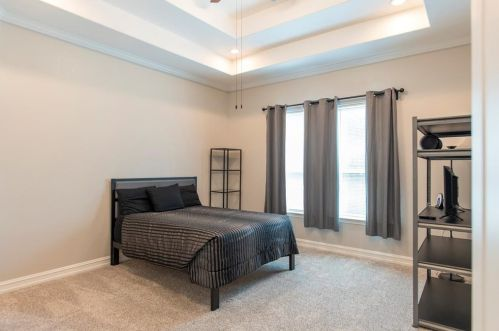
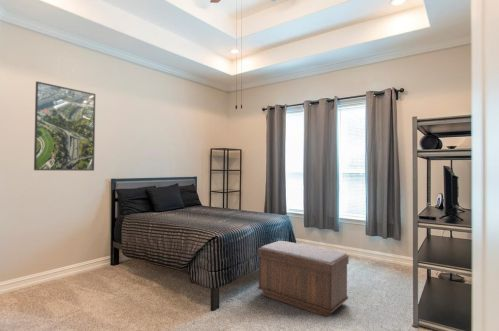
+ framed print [33,80,96,172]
+ bench [256,240,350,318]
